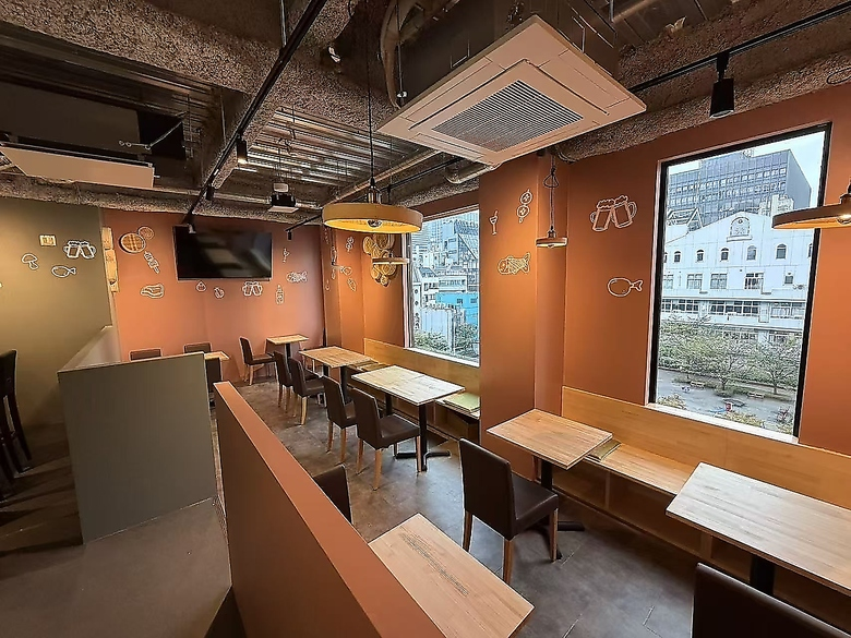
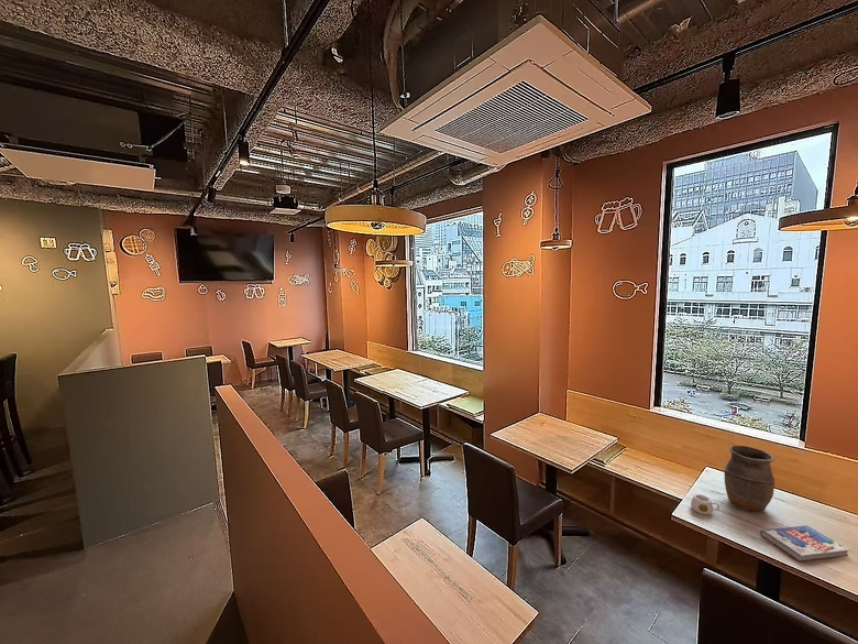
+ mug [690,493,721,515]
+ vase [723,445,776,513]
+ book [759,524,850,563]
